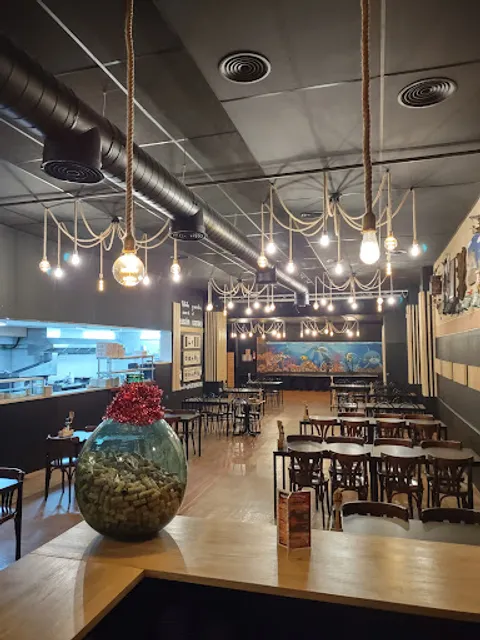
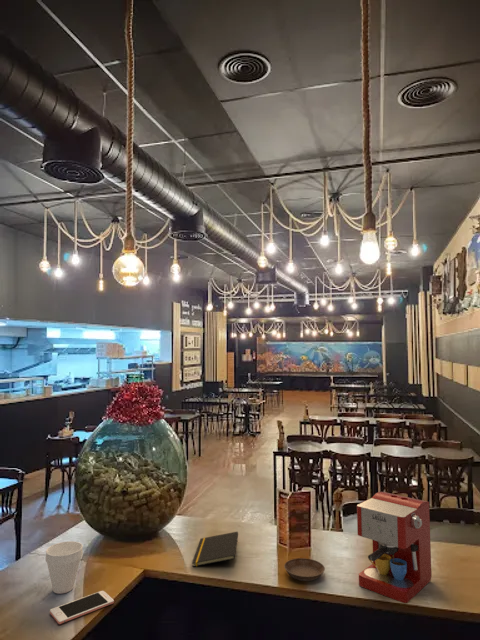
+ coffee maker [356,491,433,604]
+ notepad [191,531,239,568]
+ cup [44,540,84,595]
+ cell phone [49,590,115,625]
+ saucer [283,557,326,582]
